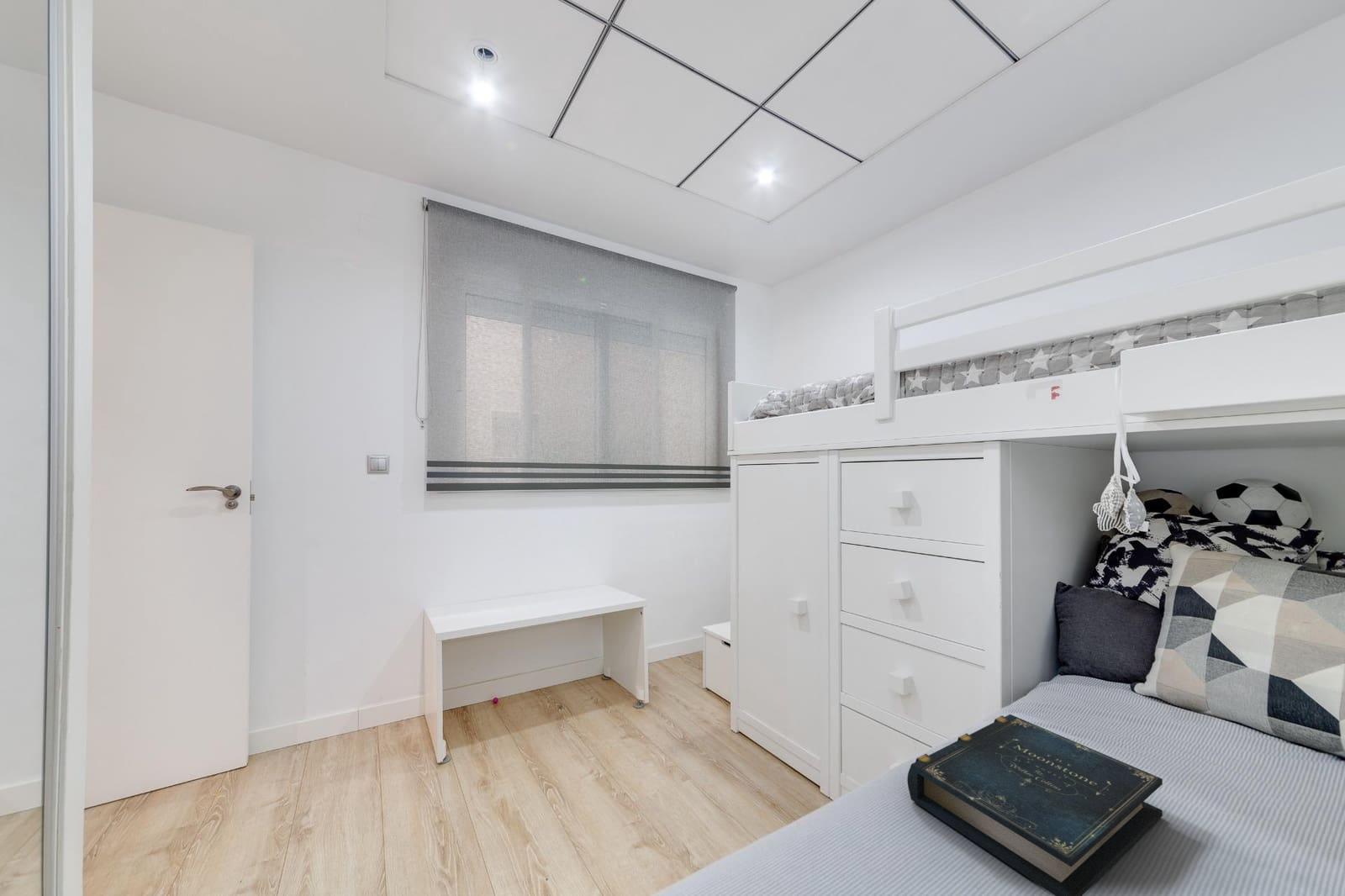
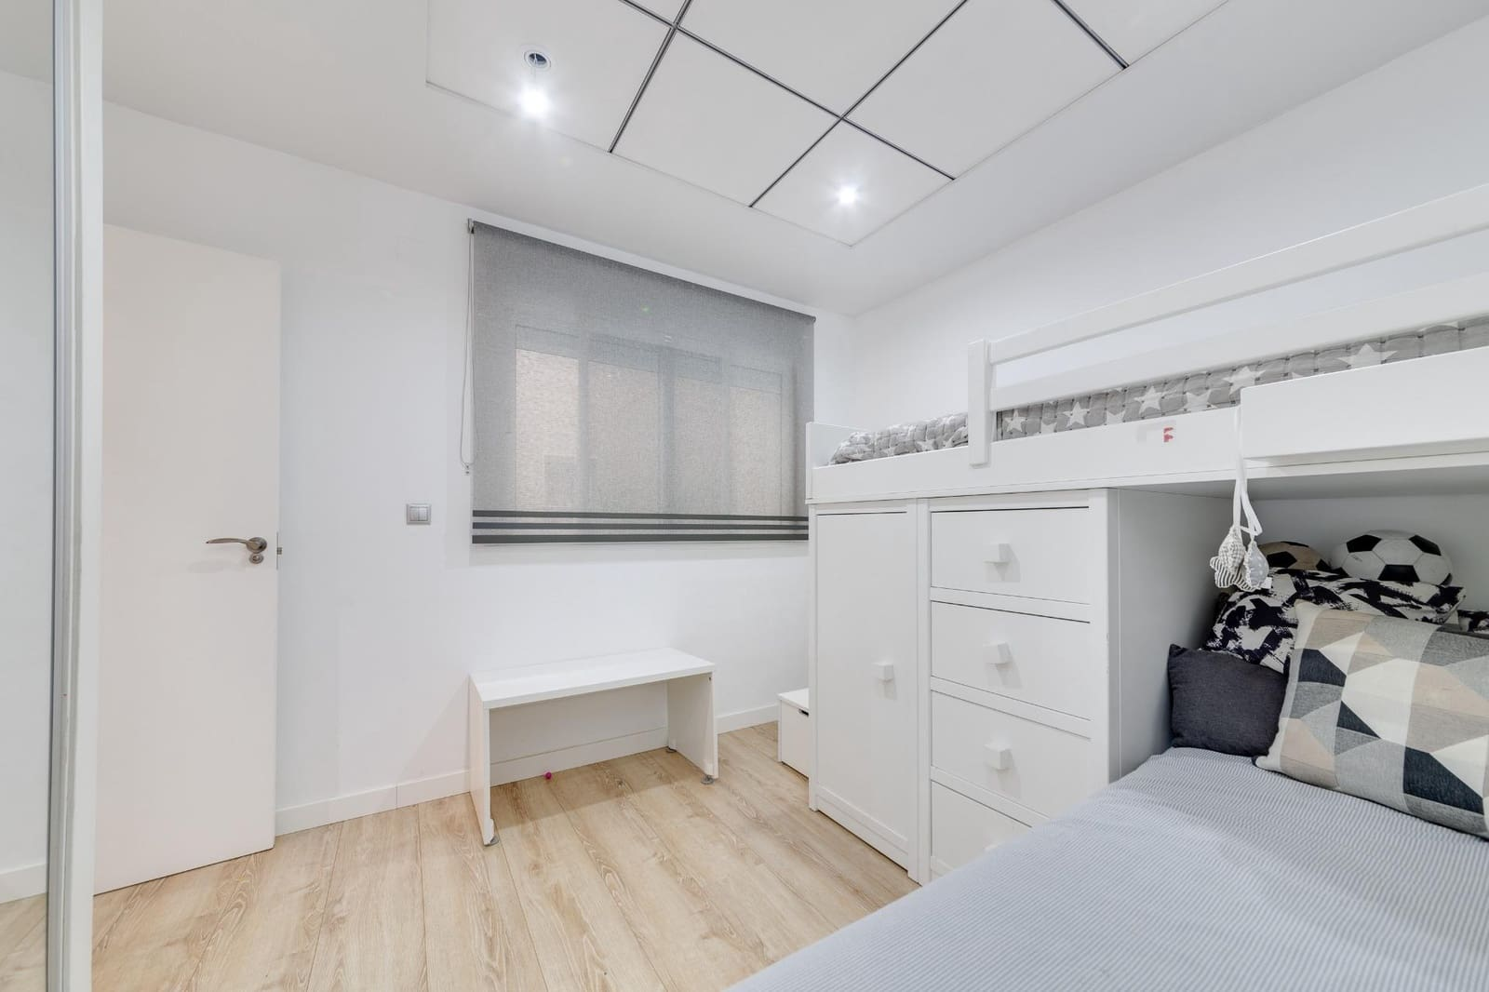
- book [906,714,1163,896]
